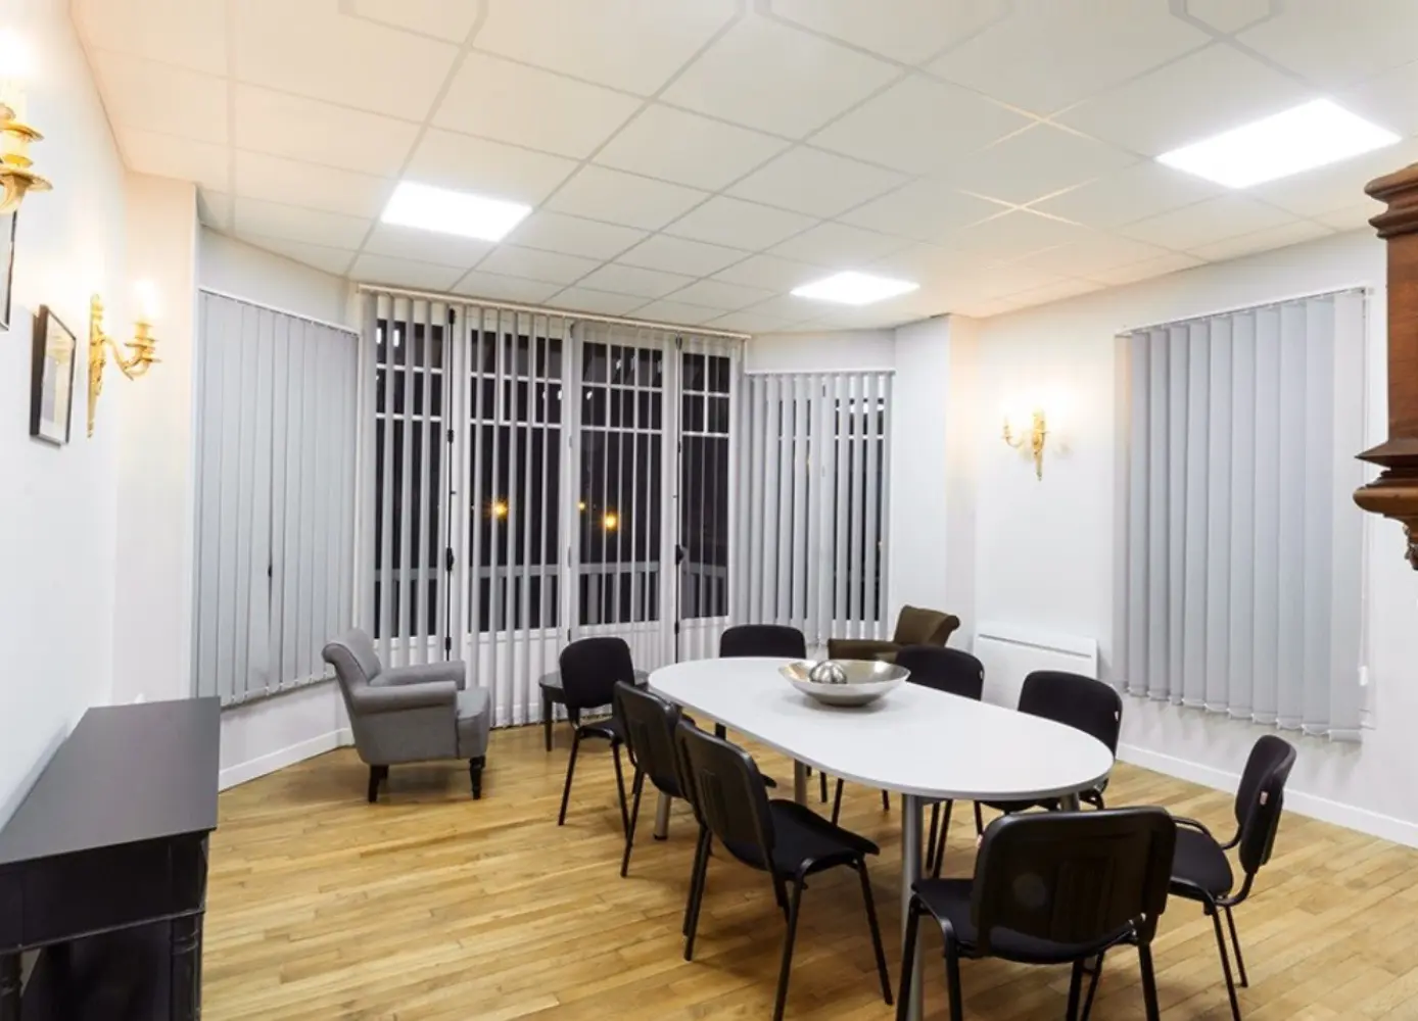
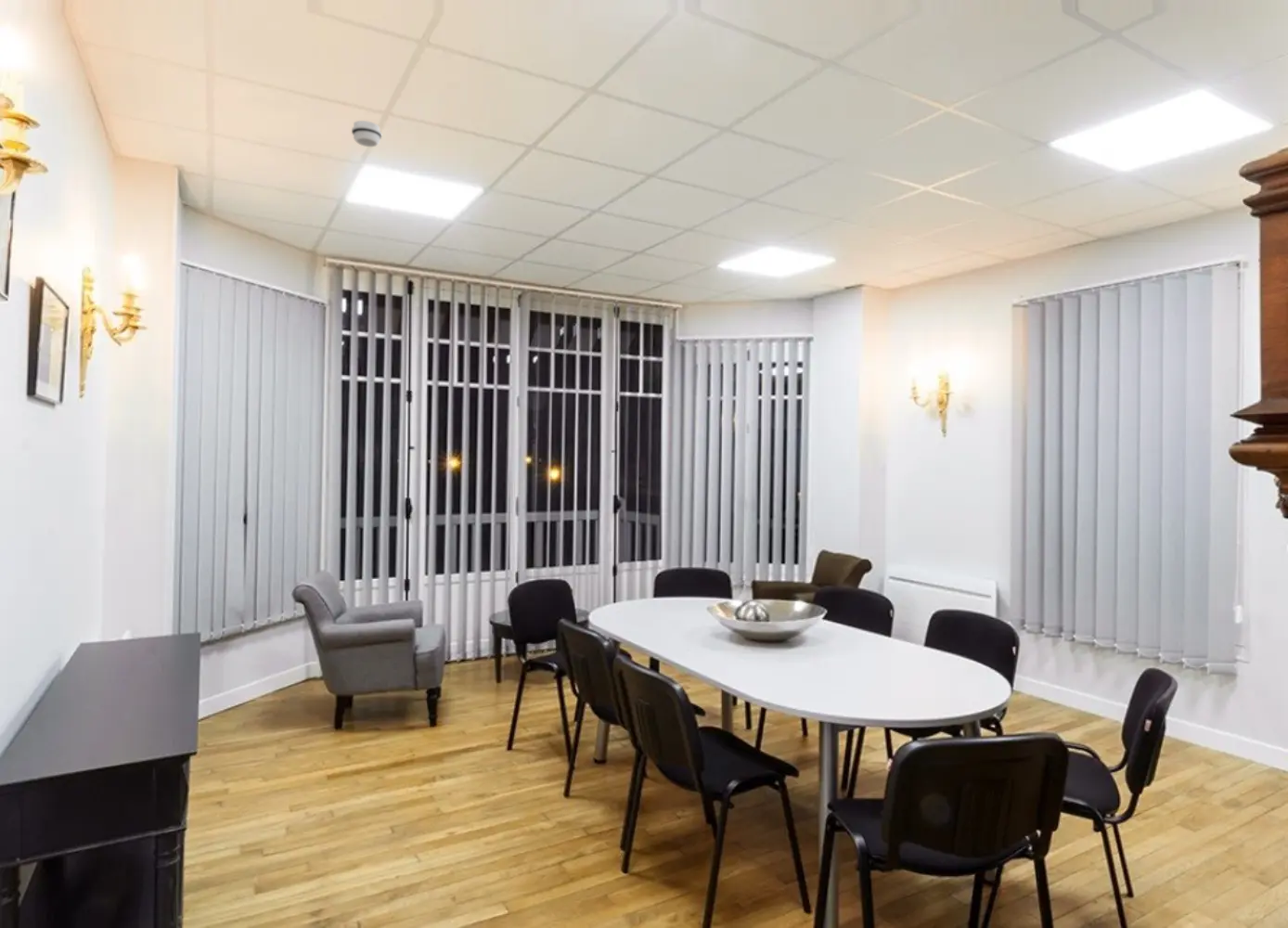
+ smoke detector [351,120,382,148]
